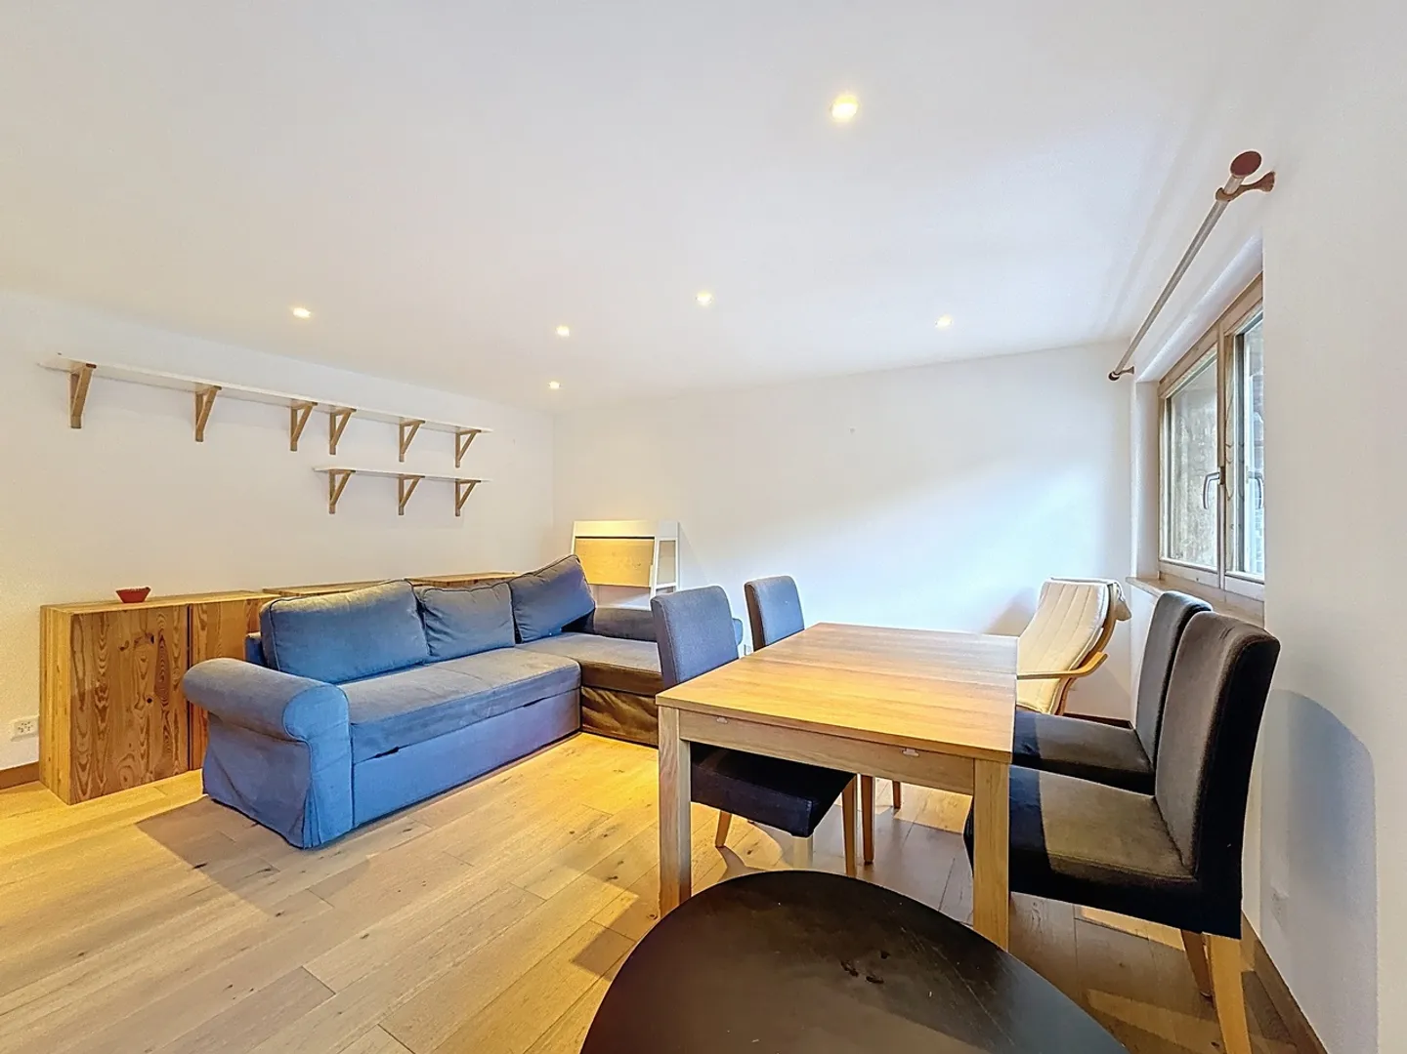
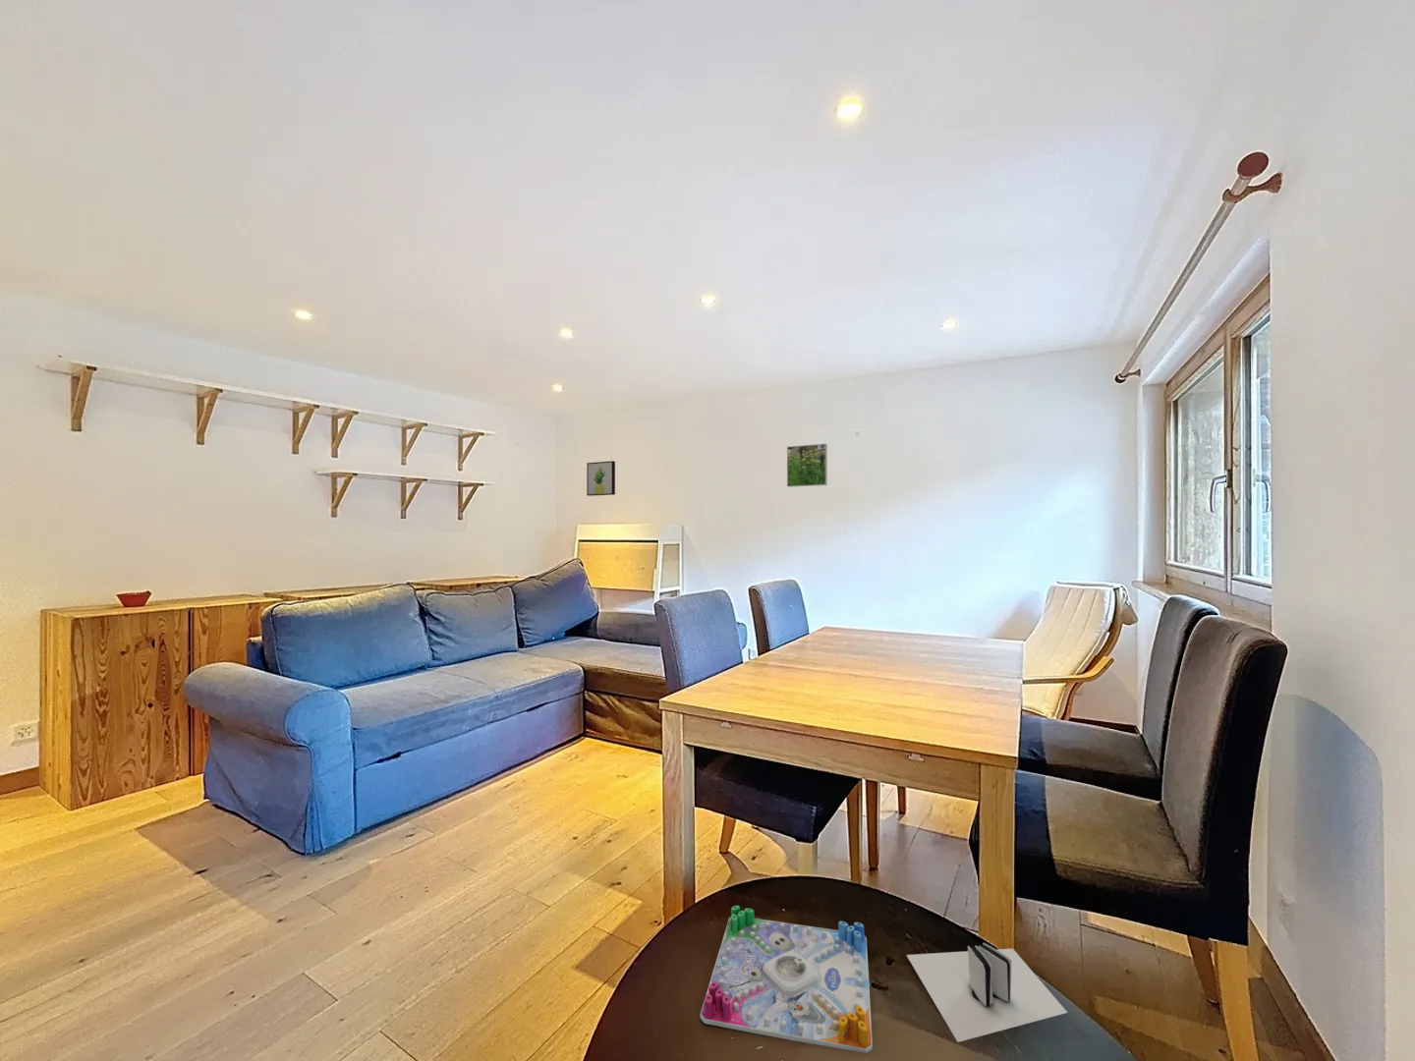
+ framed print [787,444,828,488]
+ board game [700,905,874,1054]
+ video game console [906,942,1068,1043]
+ wall art [586,460,616,497]
